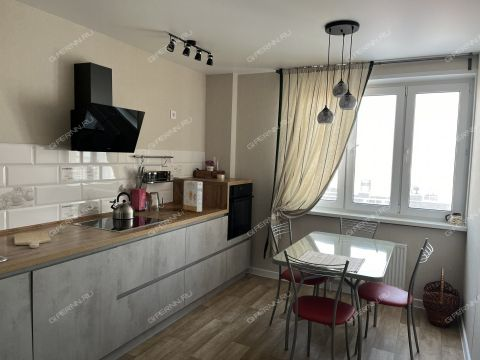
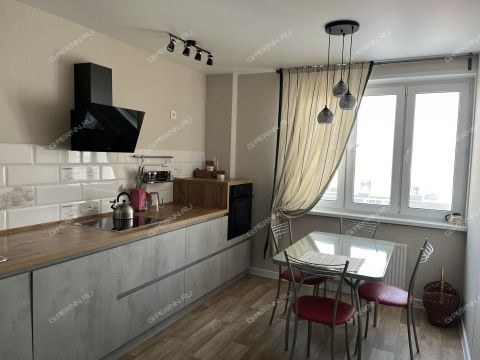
- cereal box [182,180,204,213]
- chopping board [13,231,52,249]
